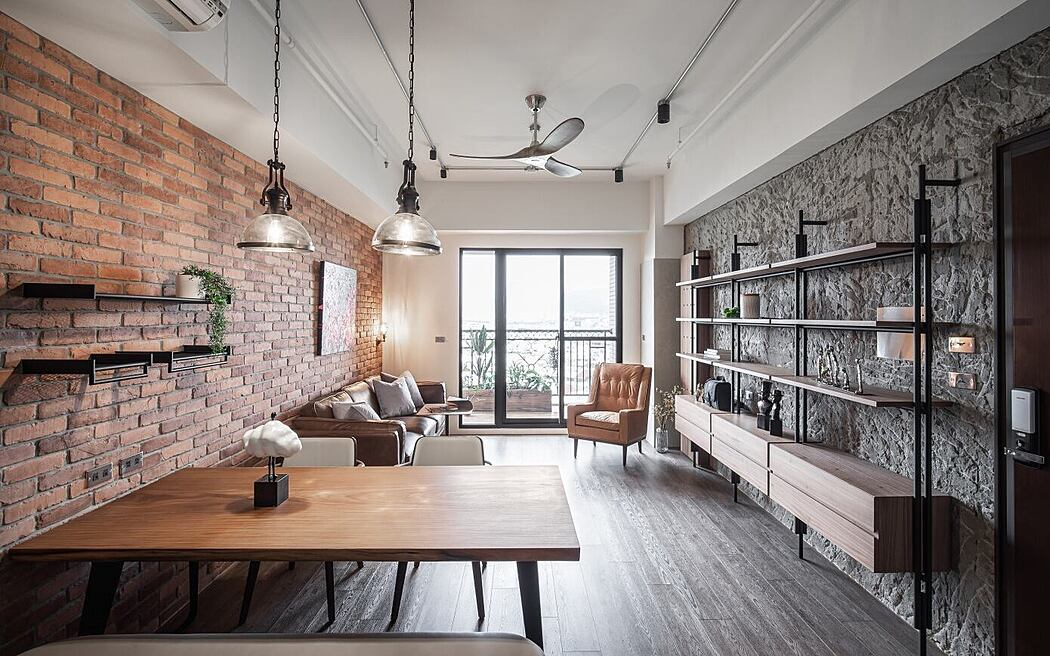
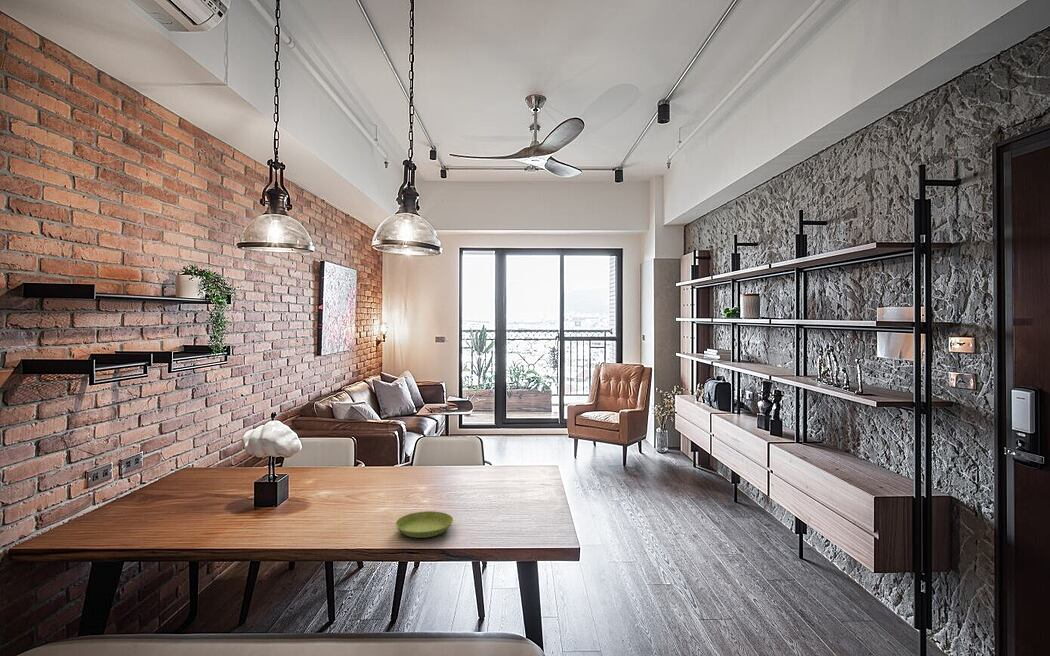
+ saucer [394,510,454,539]
